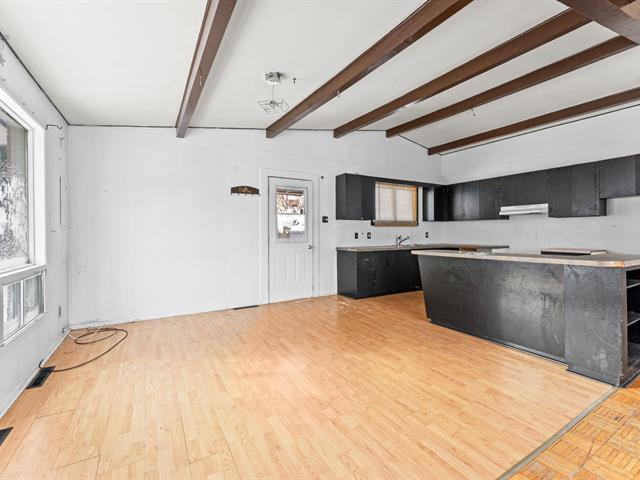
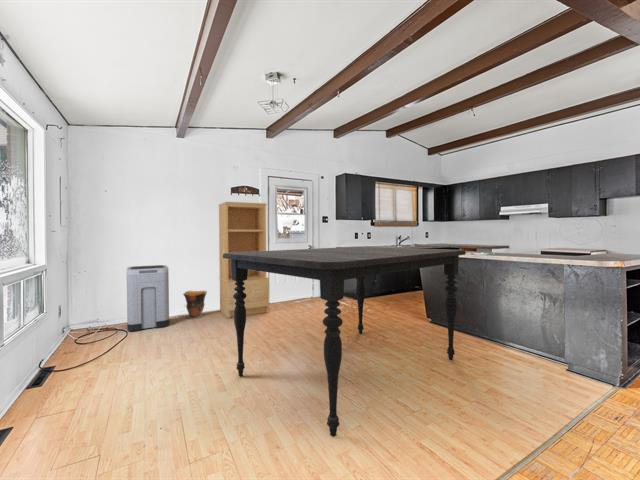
+ bookcase [218,201,270,319]
+ dining table [223,246,466,438]
+ trash can [126,264,170,332]
+ bucket [182,290,208,320]
